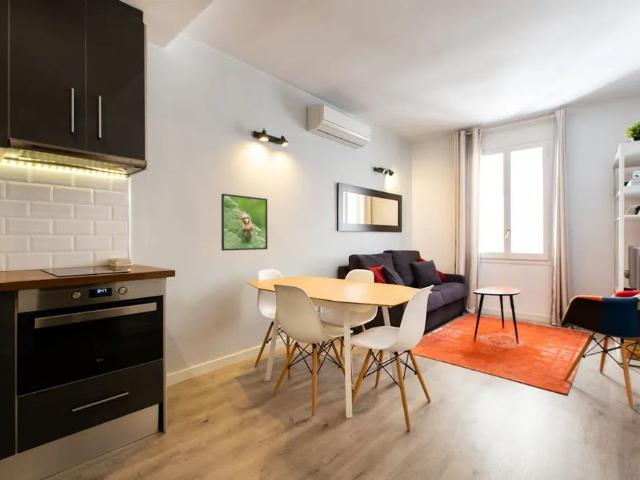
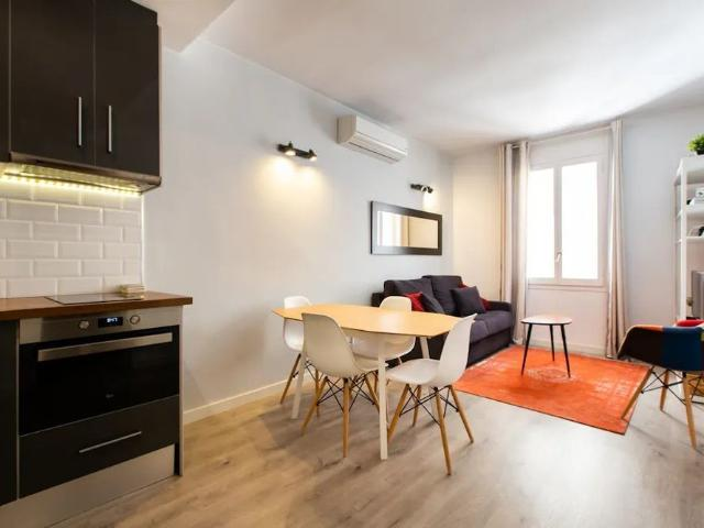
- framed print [220,193,268,252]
